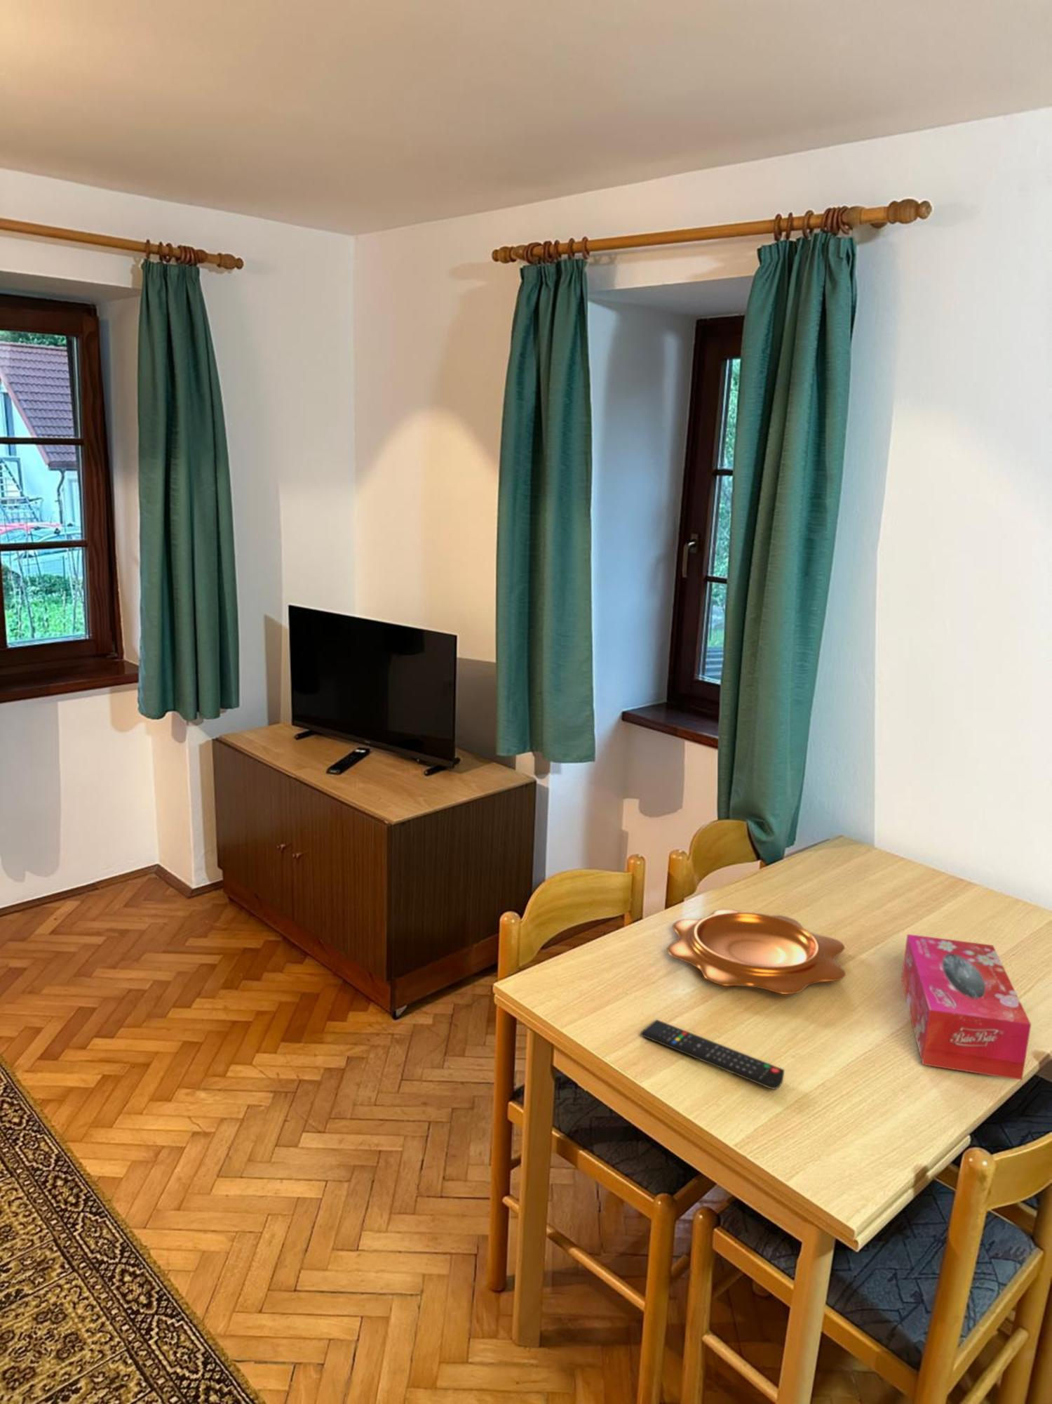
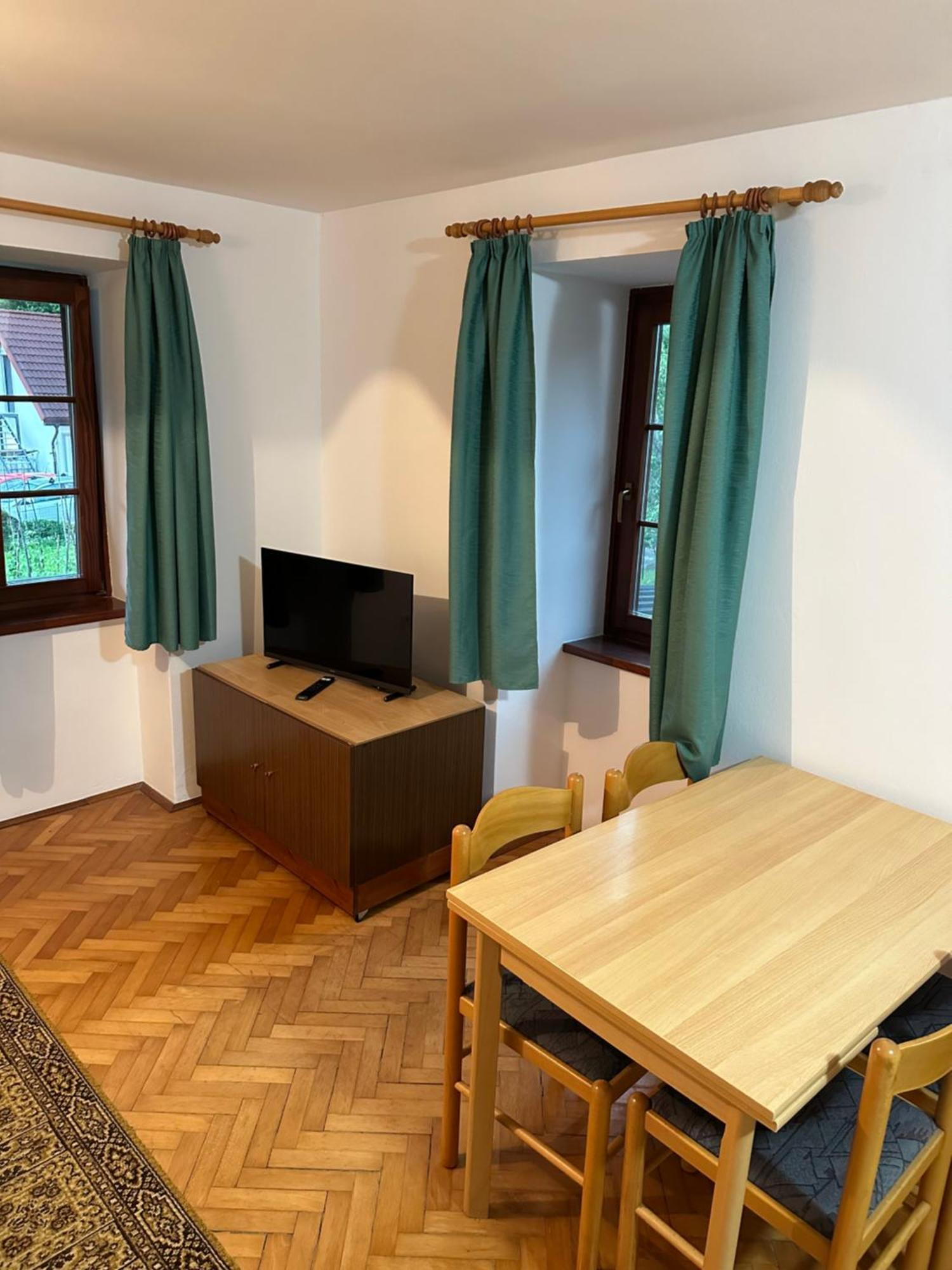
- decorative bowl [666,909,846,995]
- tissue box [901,934,1032,1081]
- remote control [640,1018,785,1090]
